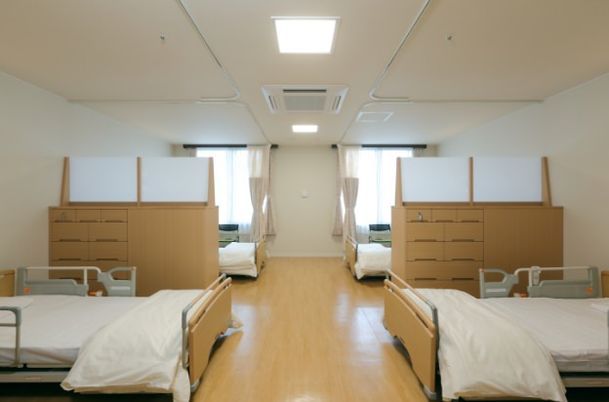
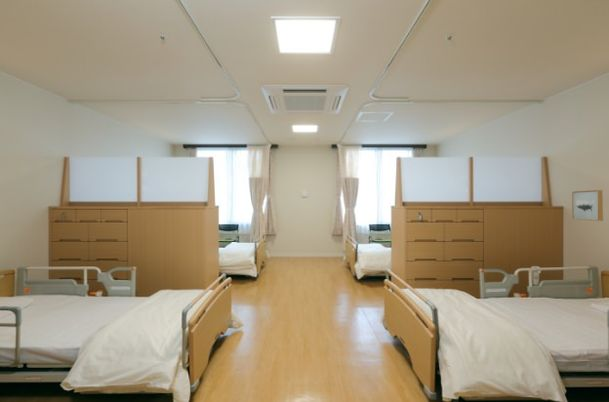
+ wall art [571,189,604,222]
